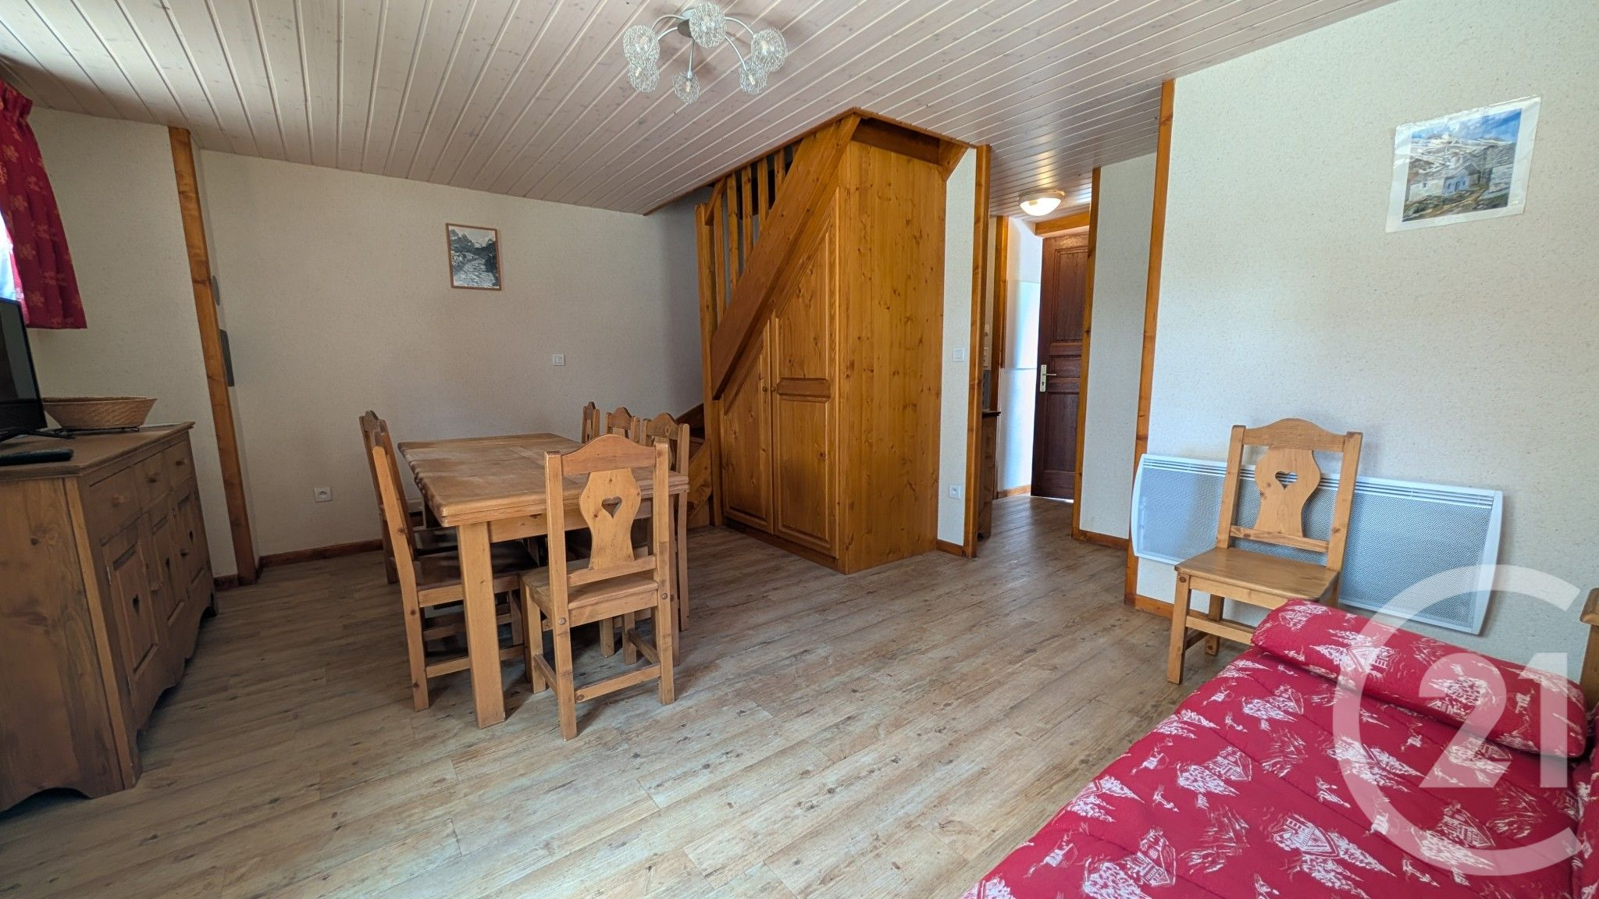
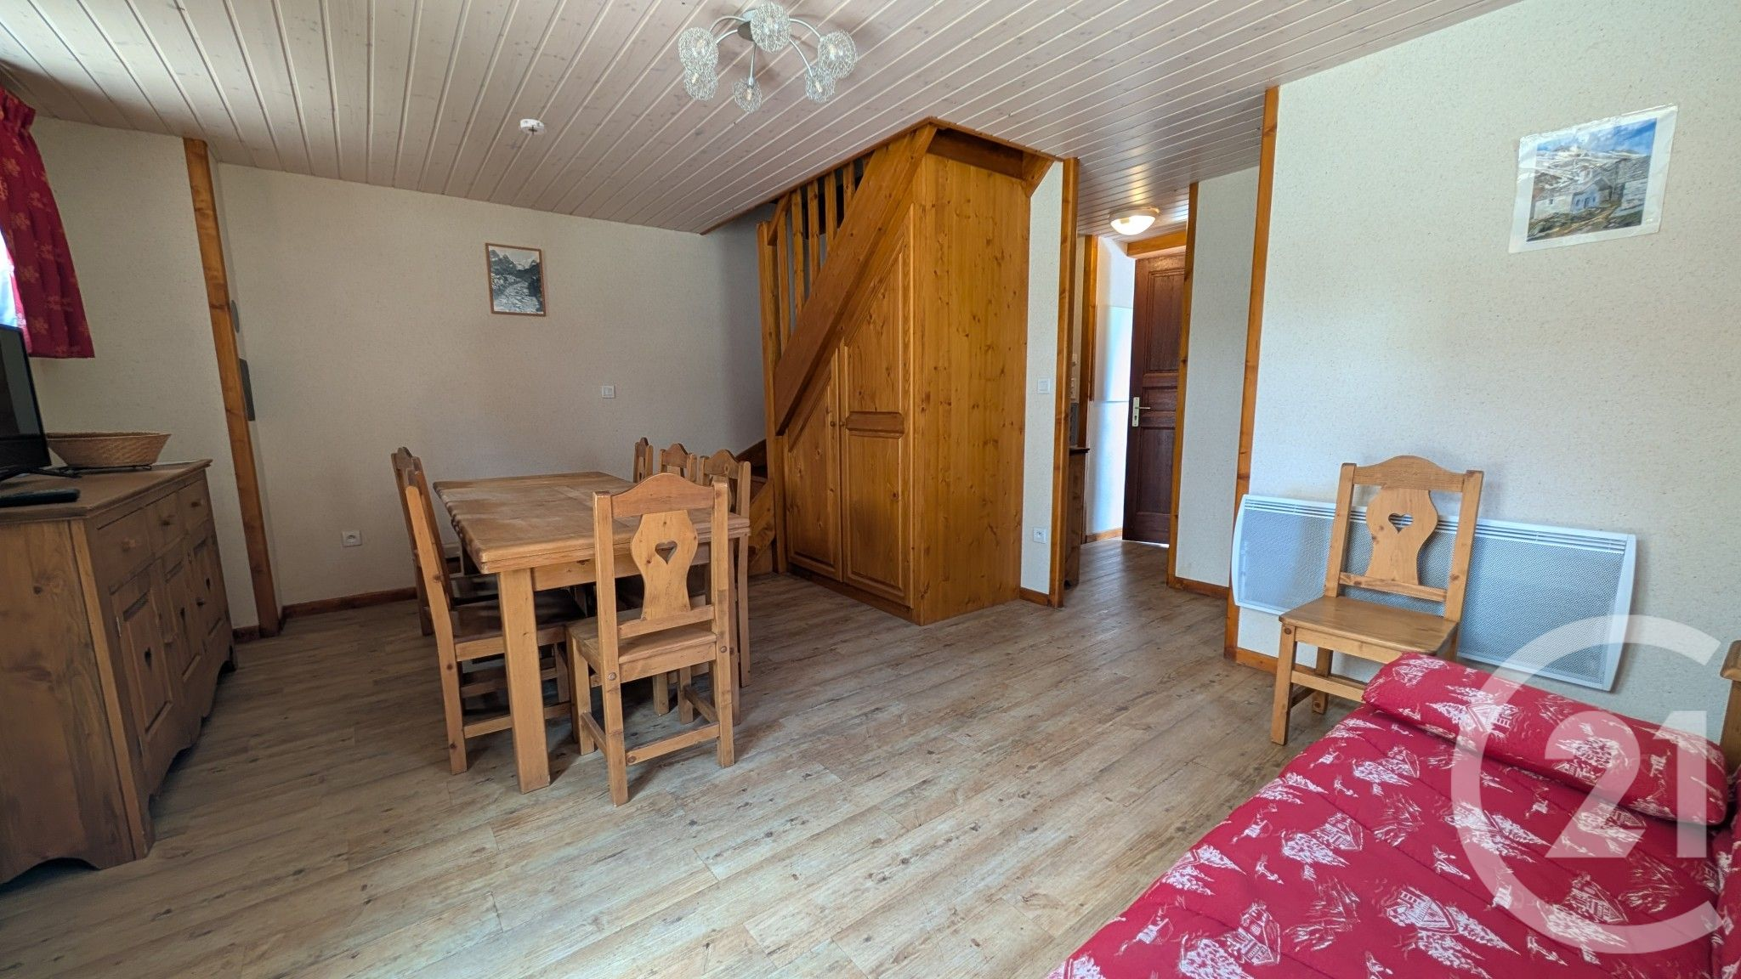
+ smoke detector [517,118,548,136]
